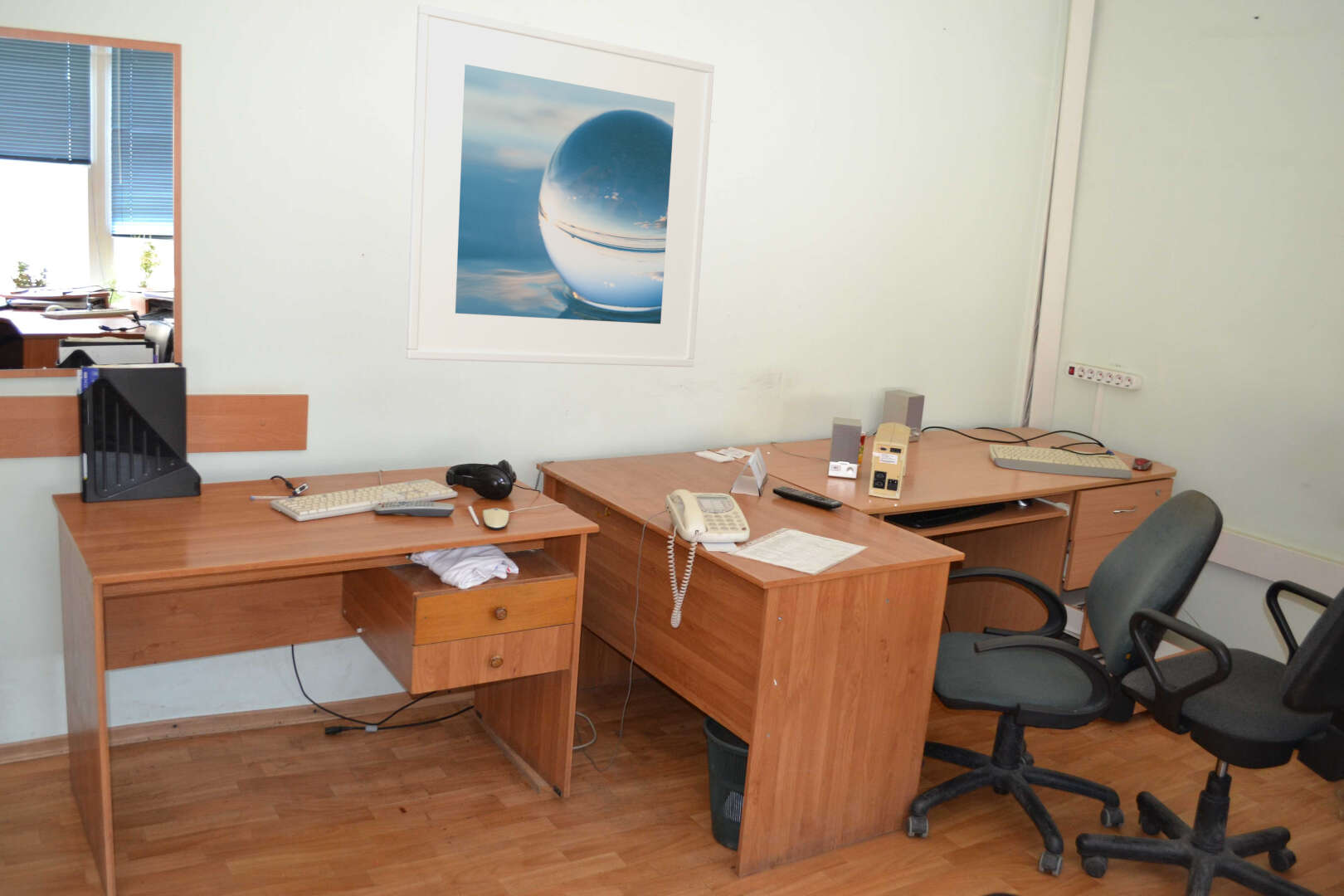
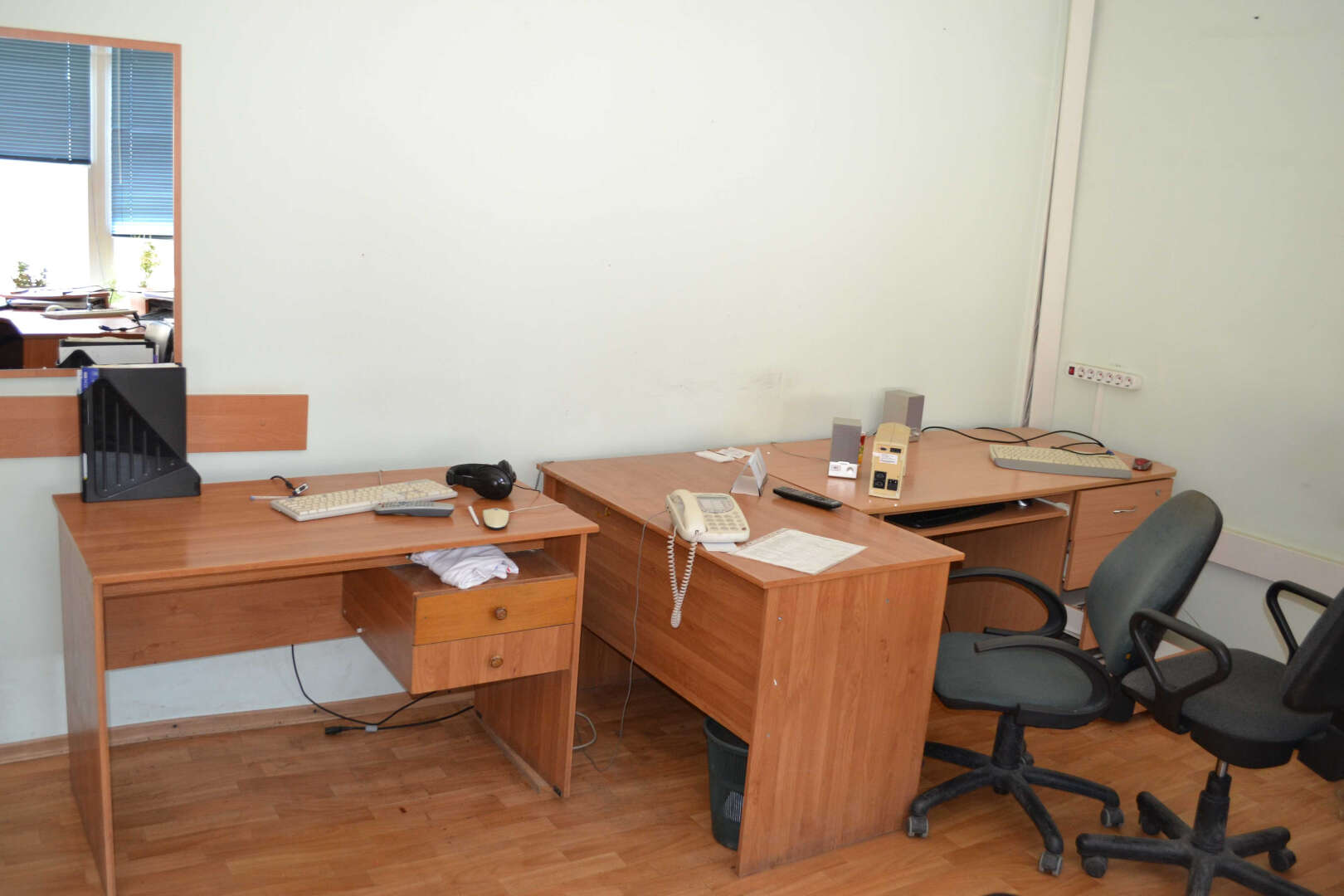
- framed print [405,3,715,368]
